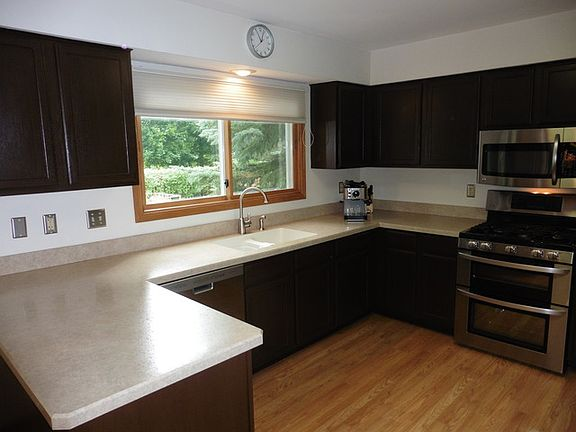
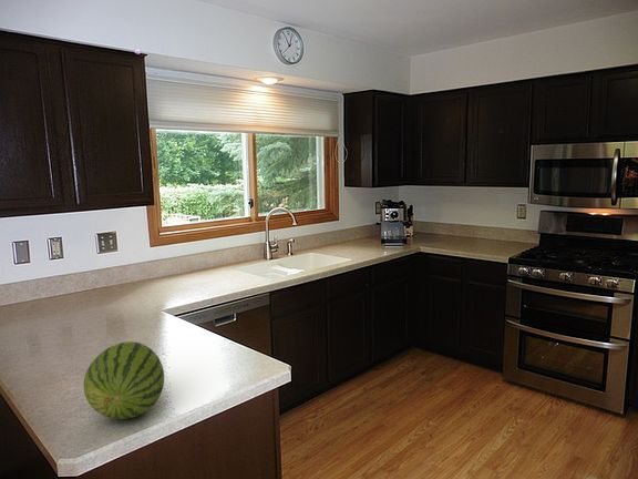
+ fruit [83,340,165,420]
